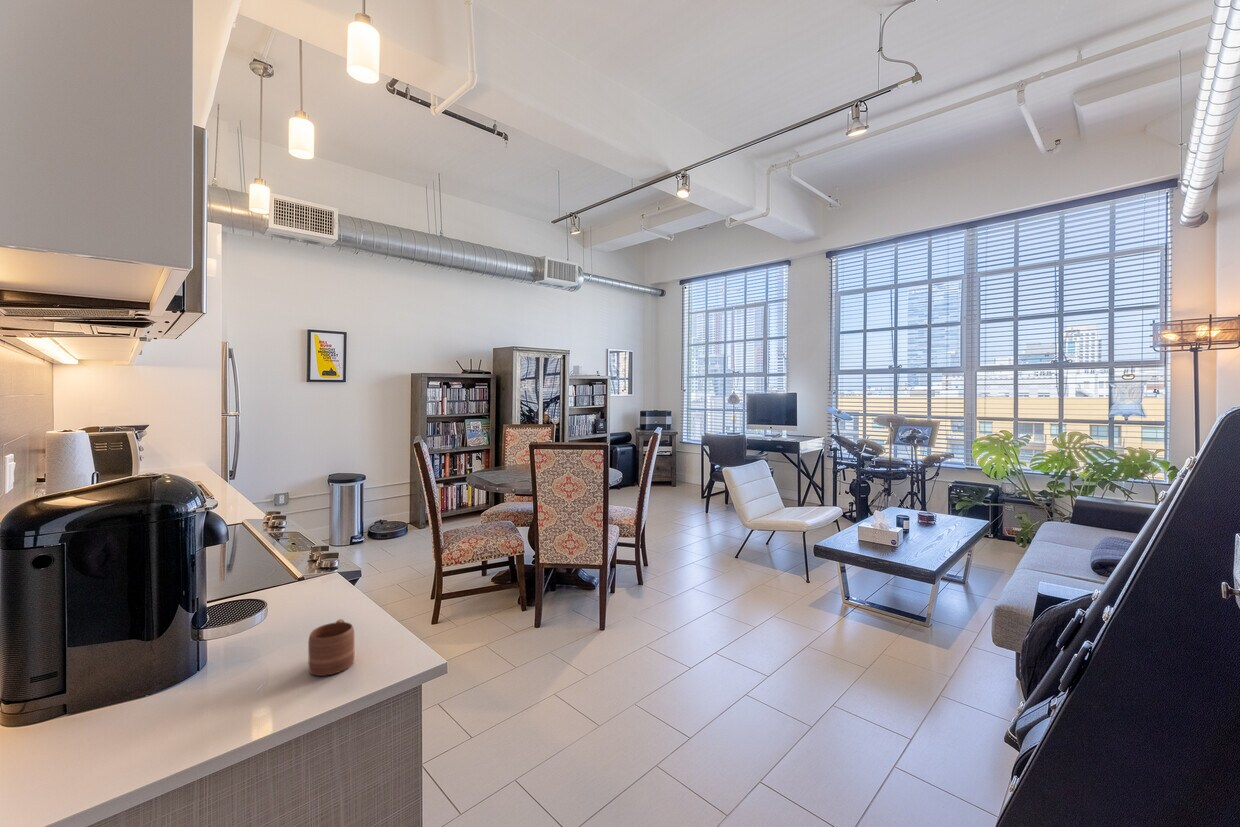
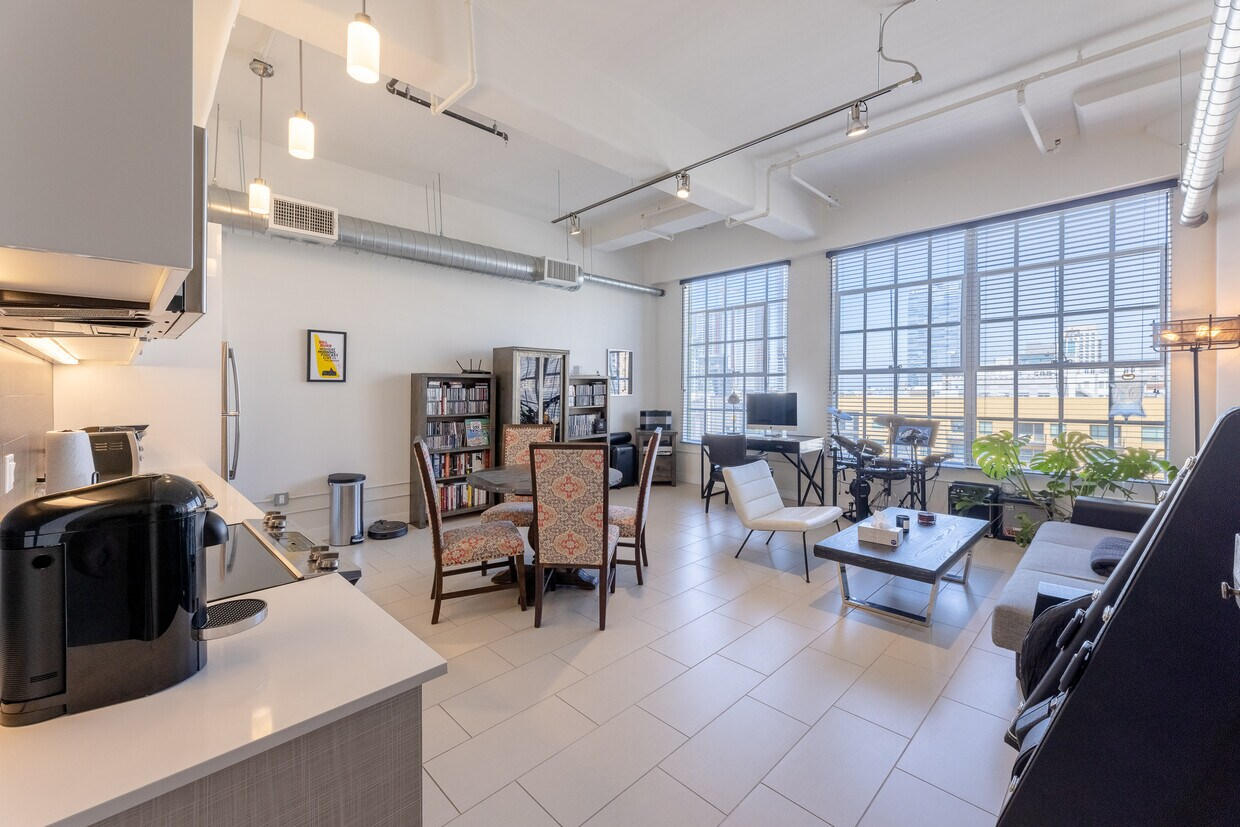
- mug [307,618,355,677]
